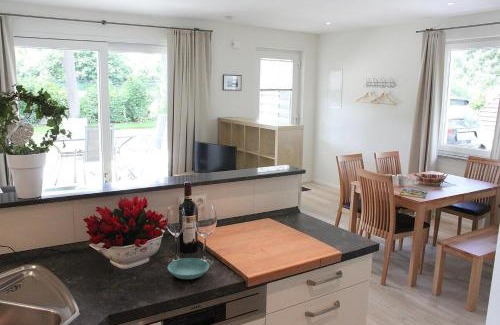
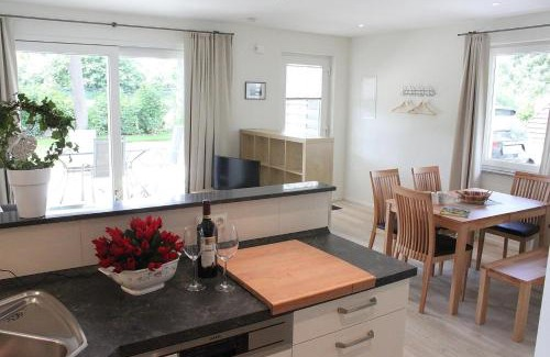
- saucer [167,257,210,280]
